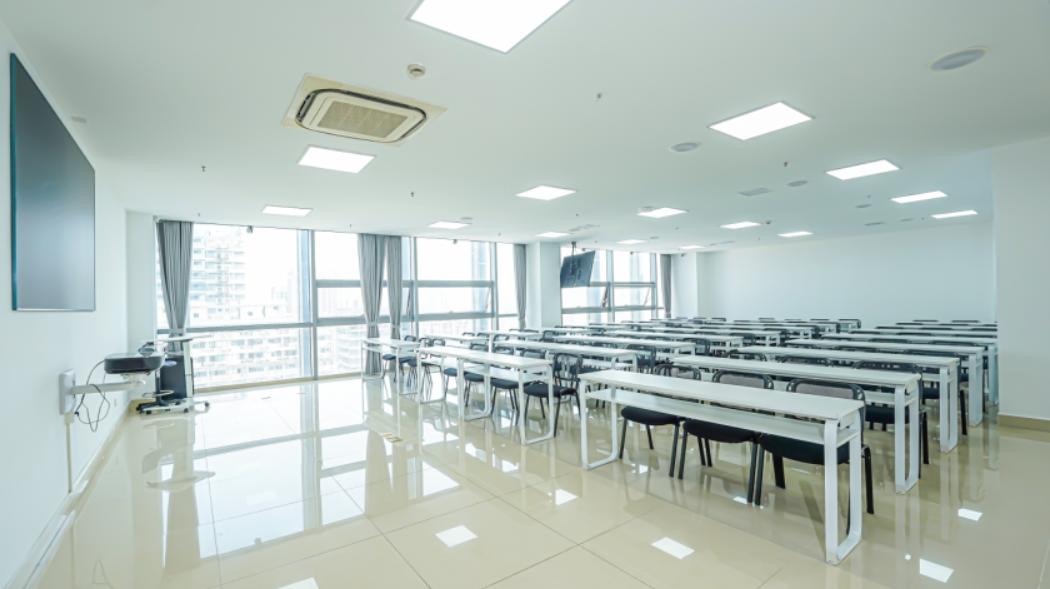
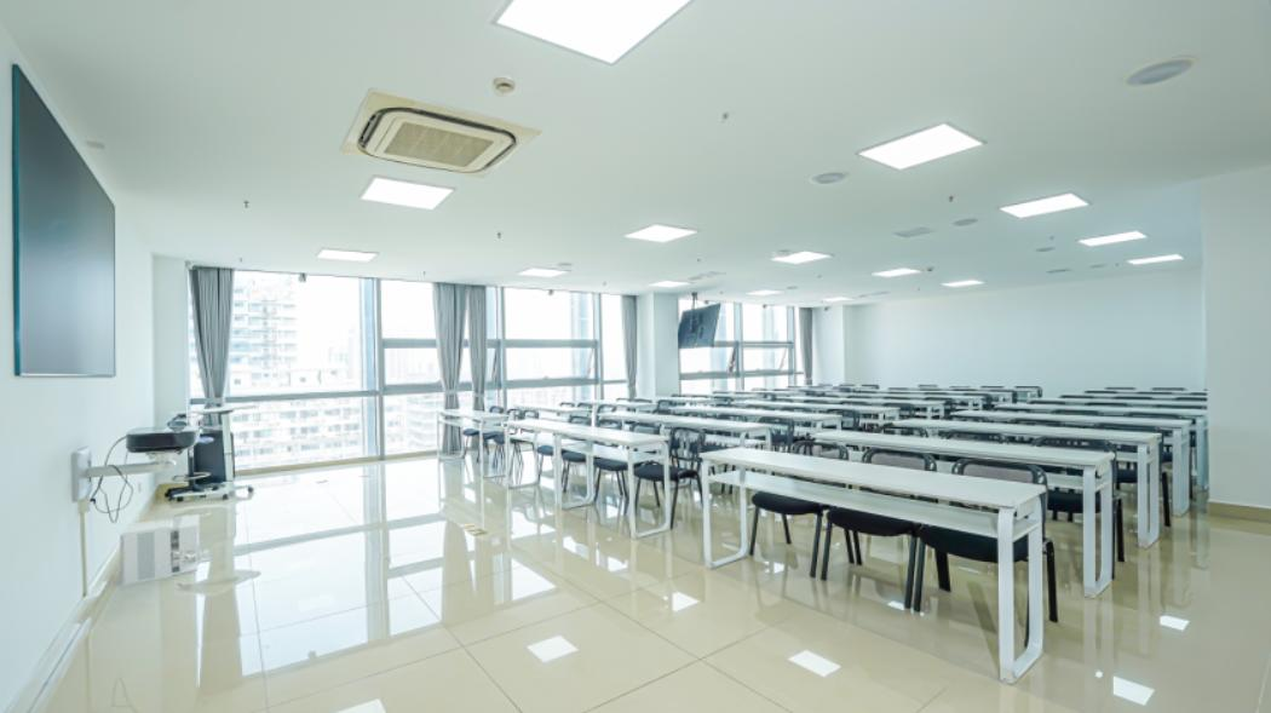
+ architectural model [119,513,202,587]
